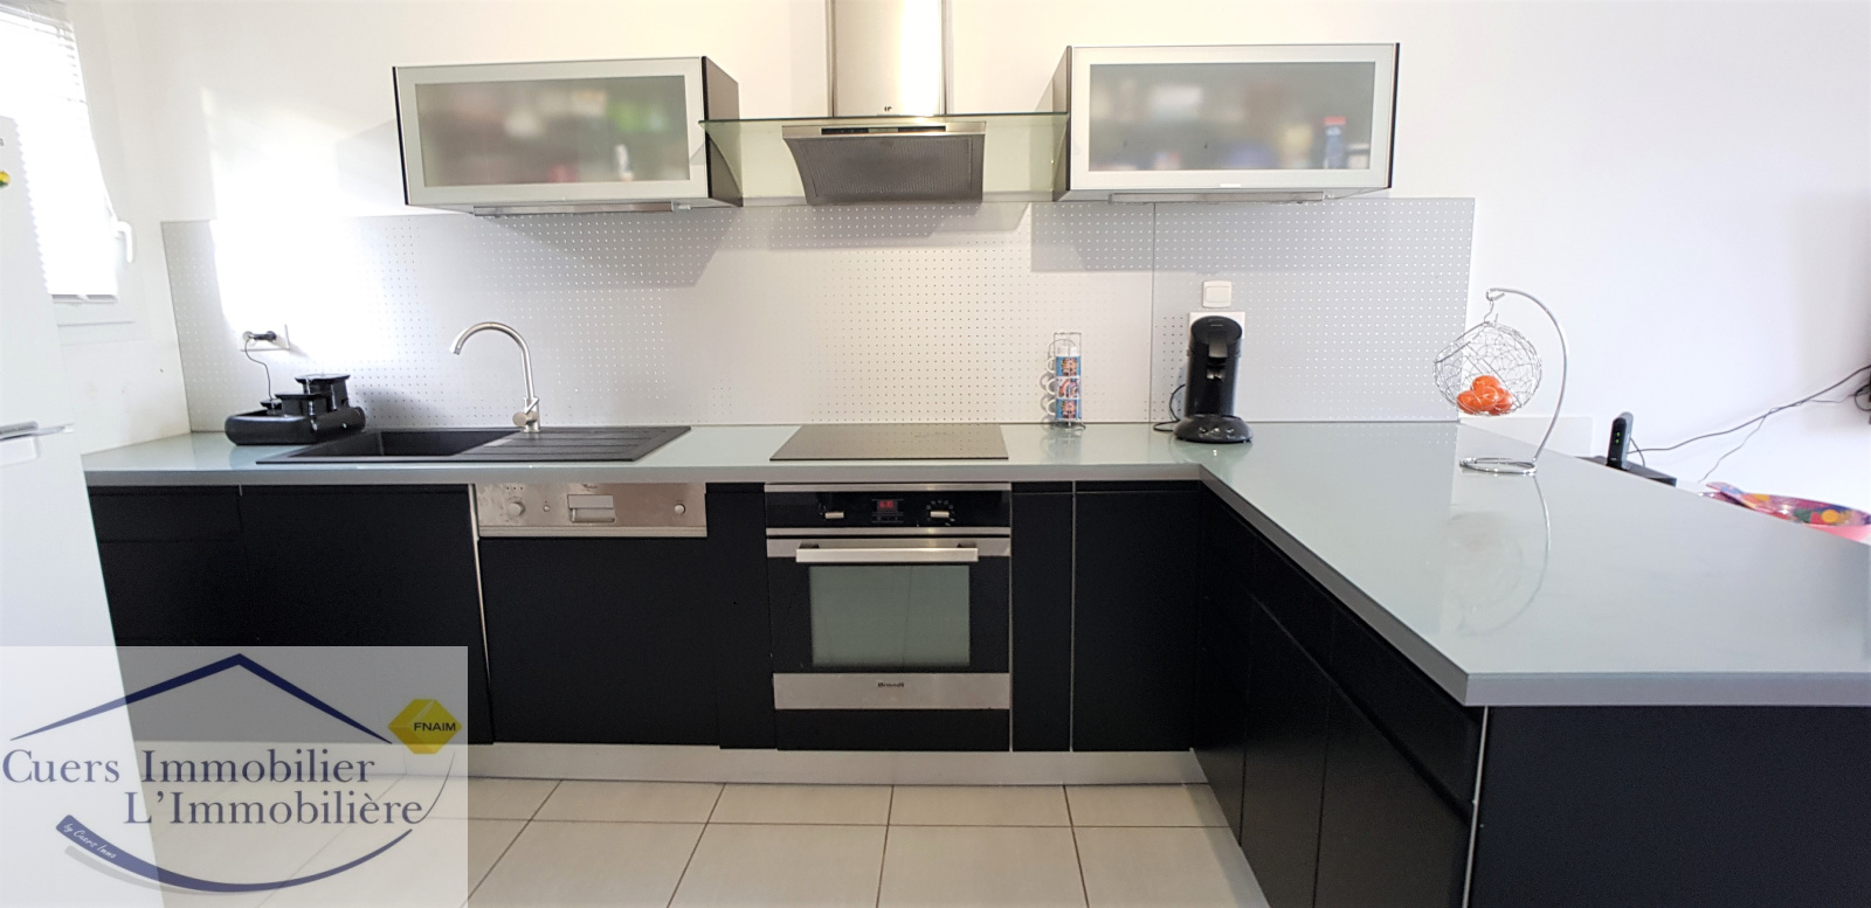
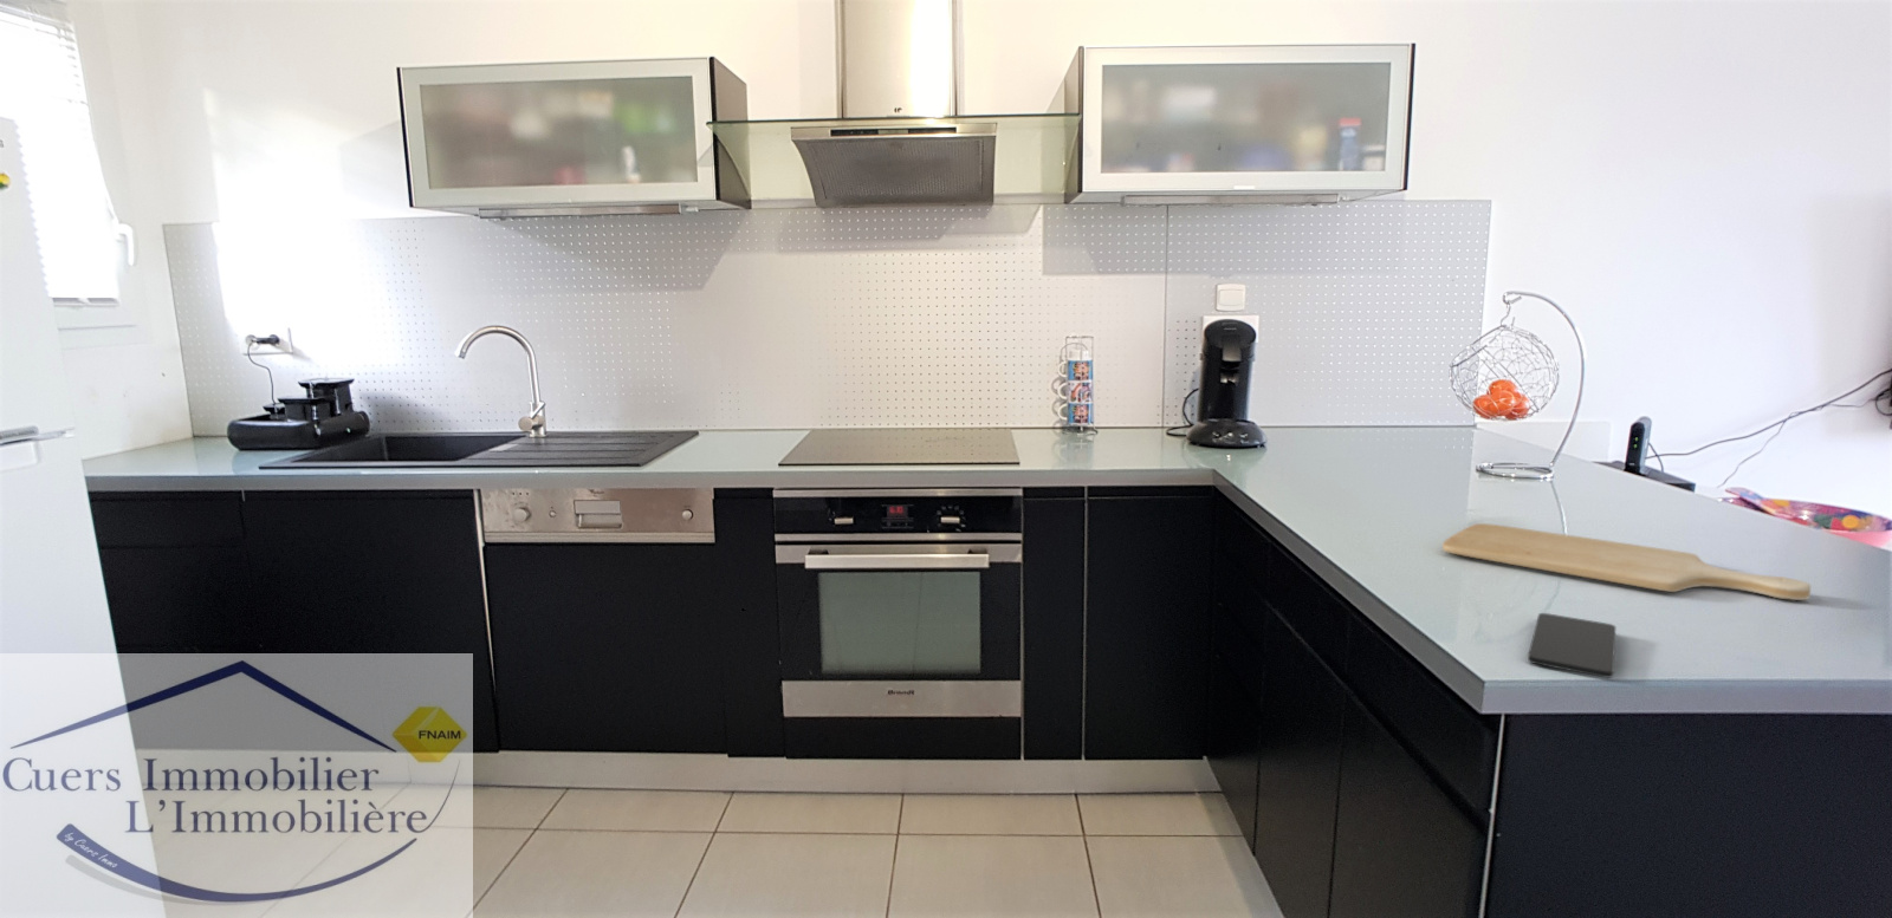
+ smartphone [1526,612,1617,679]
+ chopping board [1442,522,1811,602]
